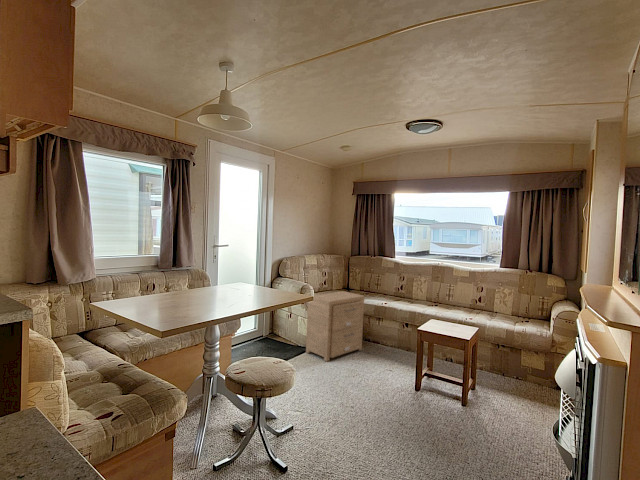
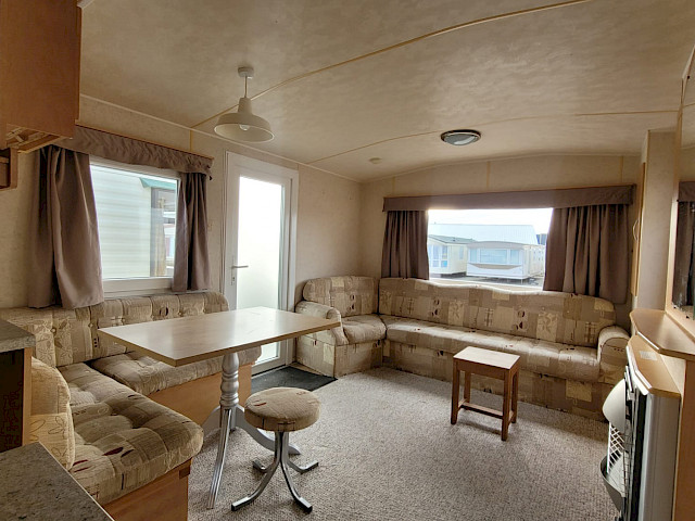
- side table [305,290,366,362]
